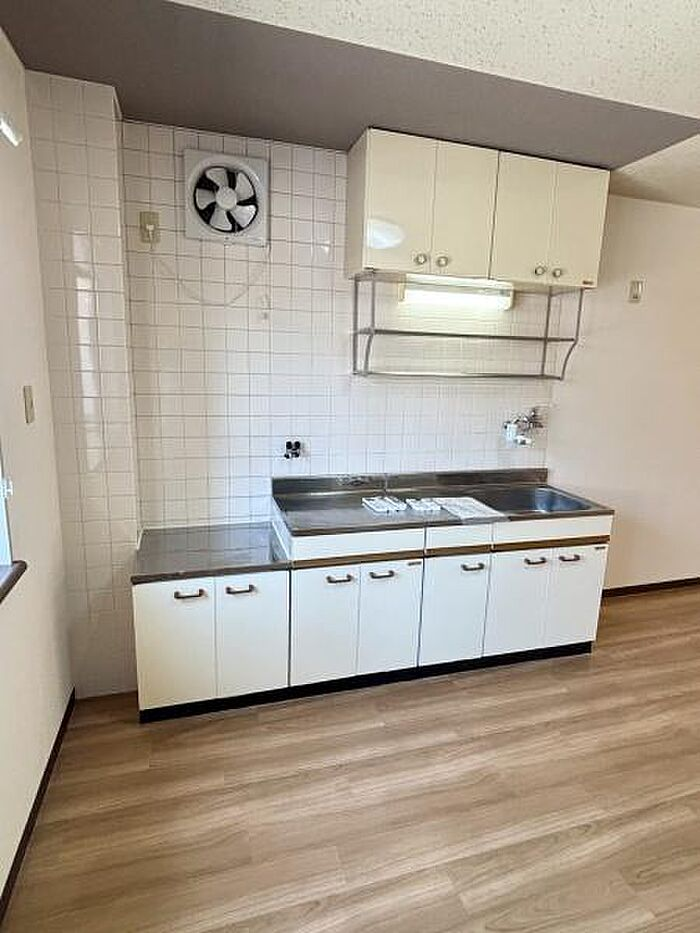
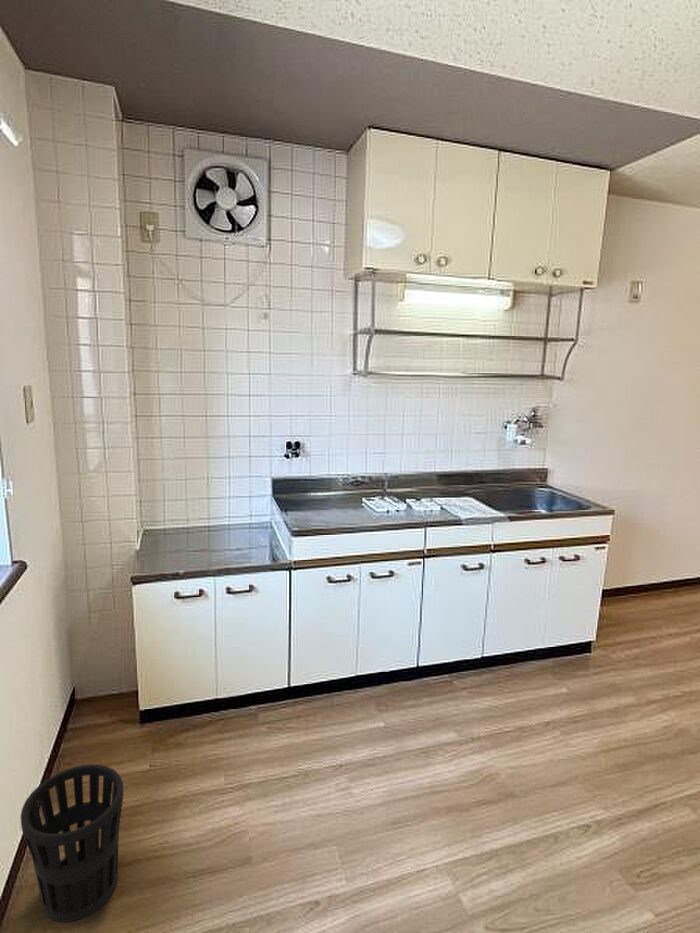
+ wastebasket [19,763,124,923]
